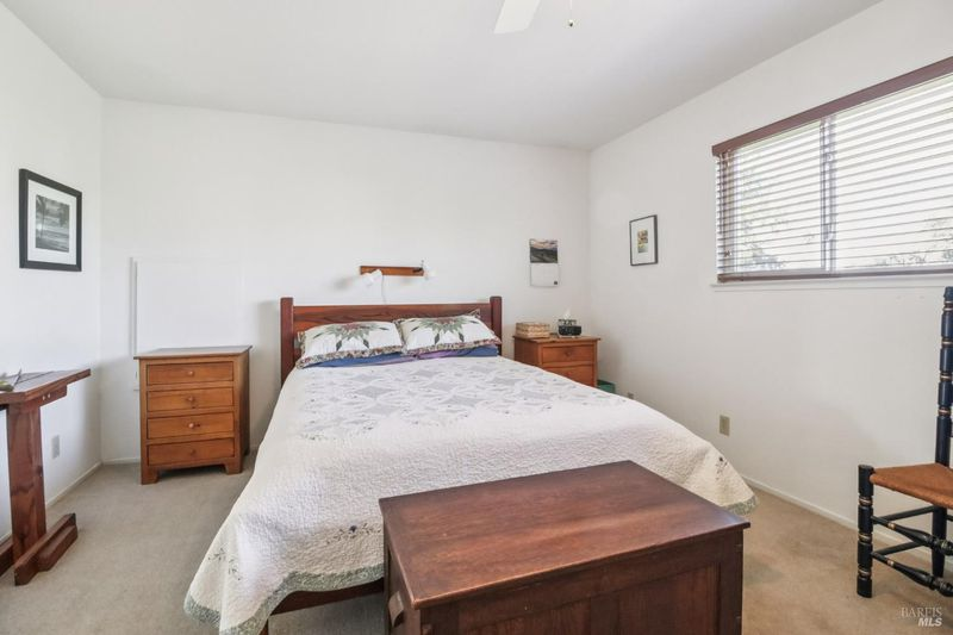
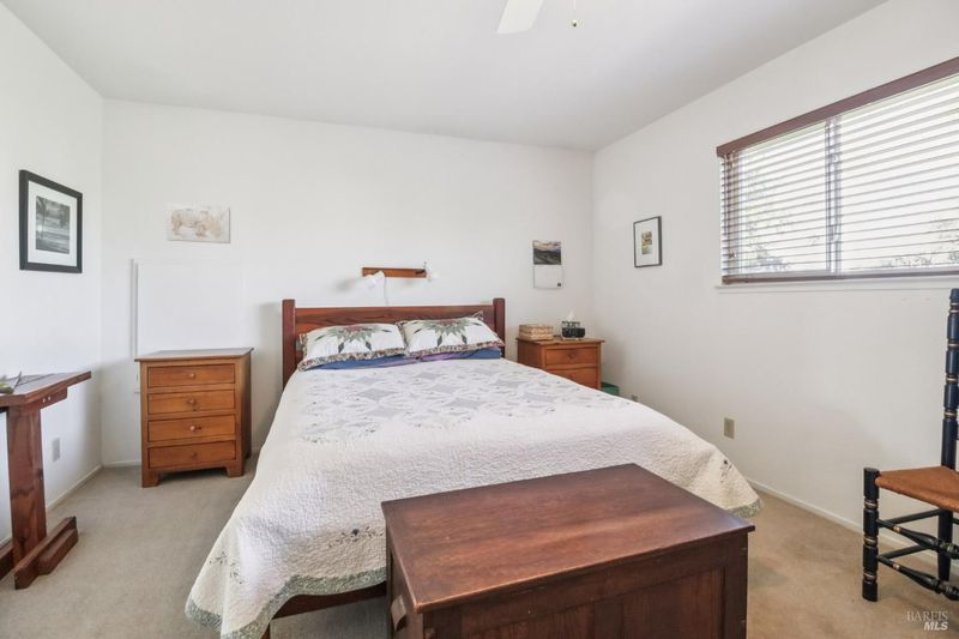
+ wall art [165,201,231,245]
